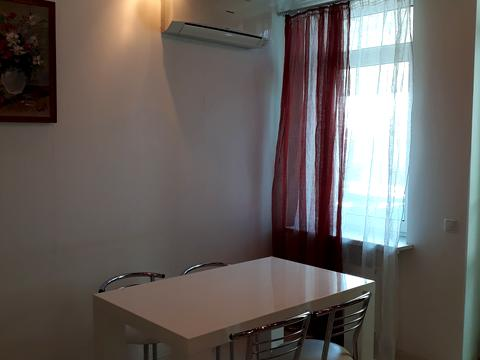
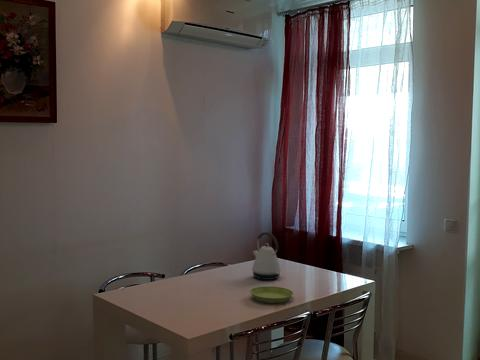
+ kettle [251,231,282,281]
+ saucer [249,285,294,304]
